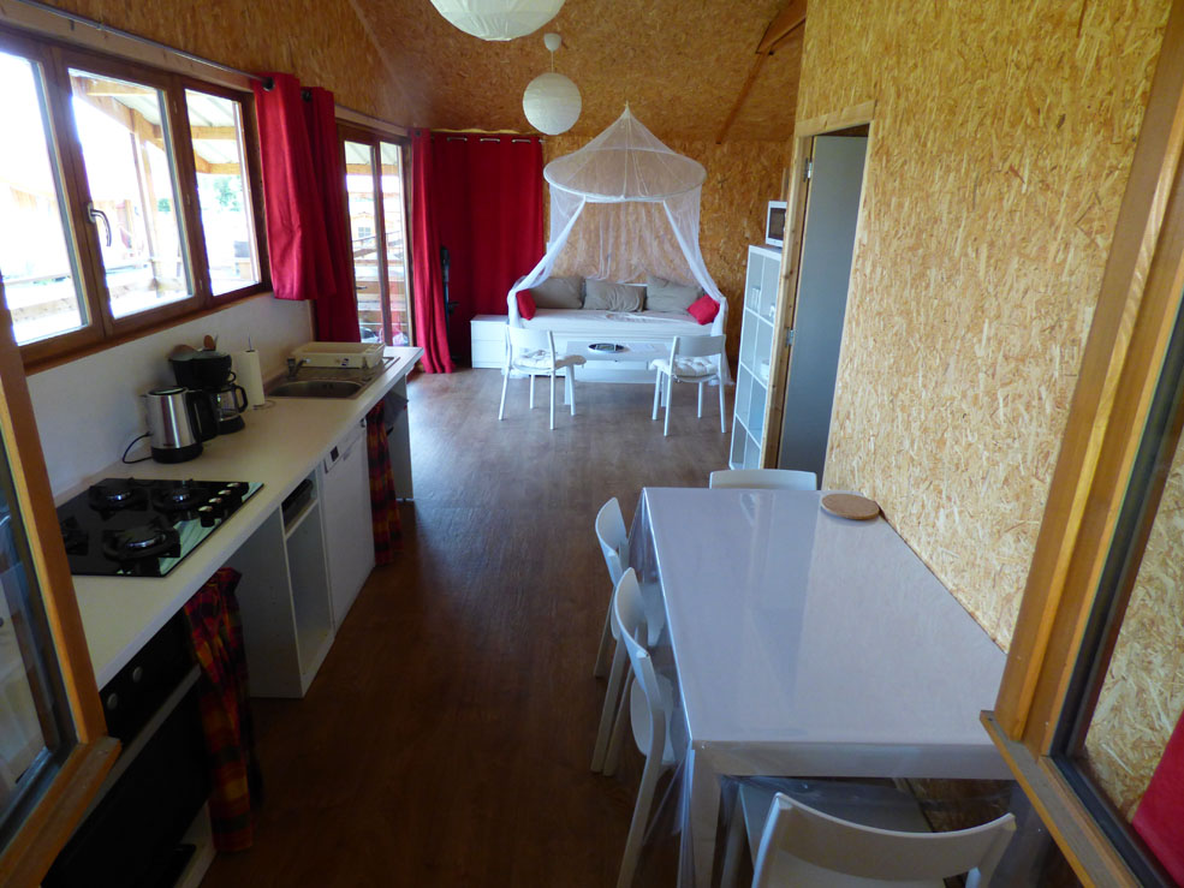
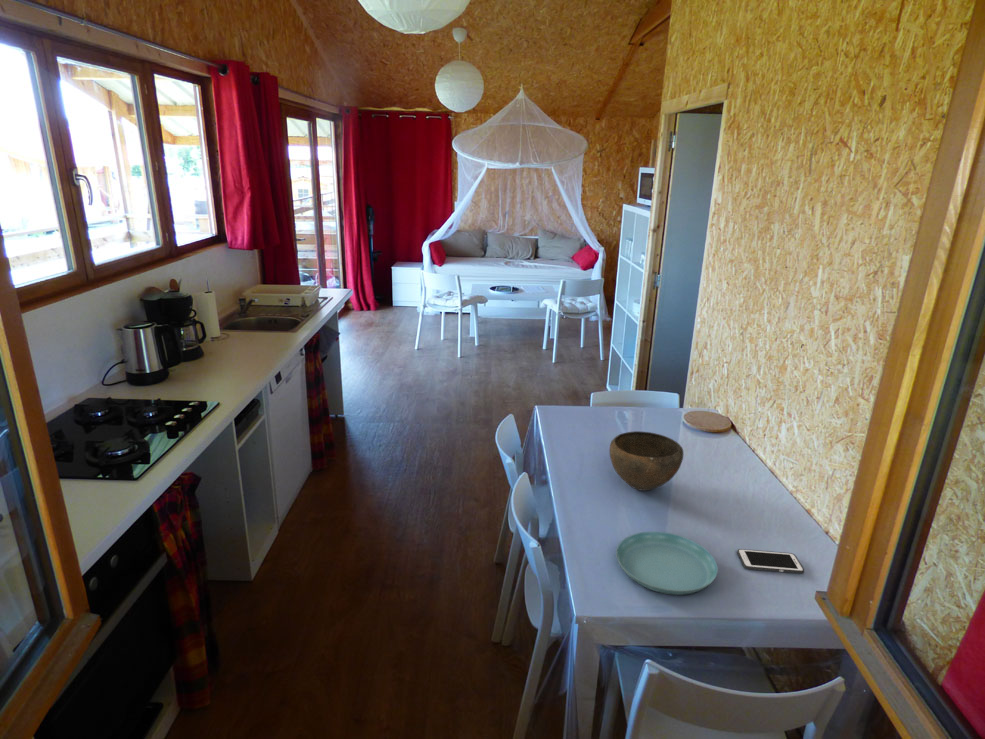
+ bowl [608,430,685,492]
+ saucer [615,531,719,596]
+ cell phone [736,548,805,574]
